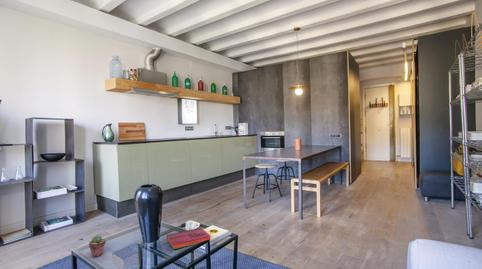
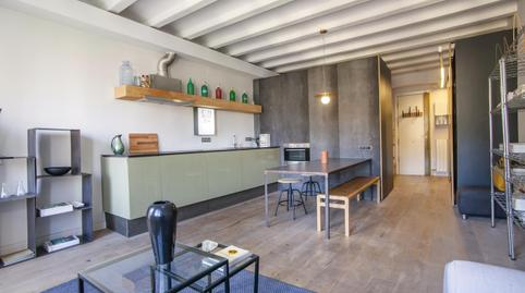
- hardback book [166,227,211,250]
- potted succulent [88,234,107,258]
